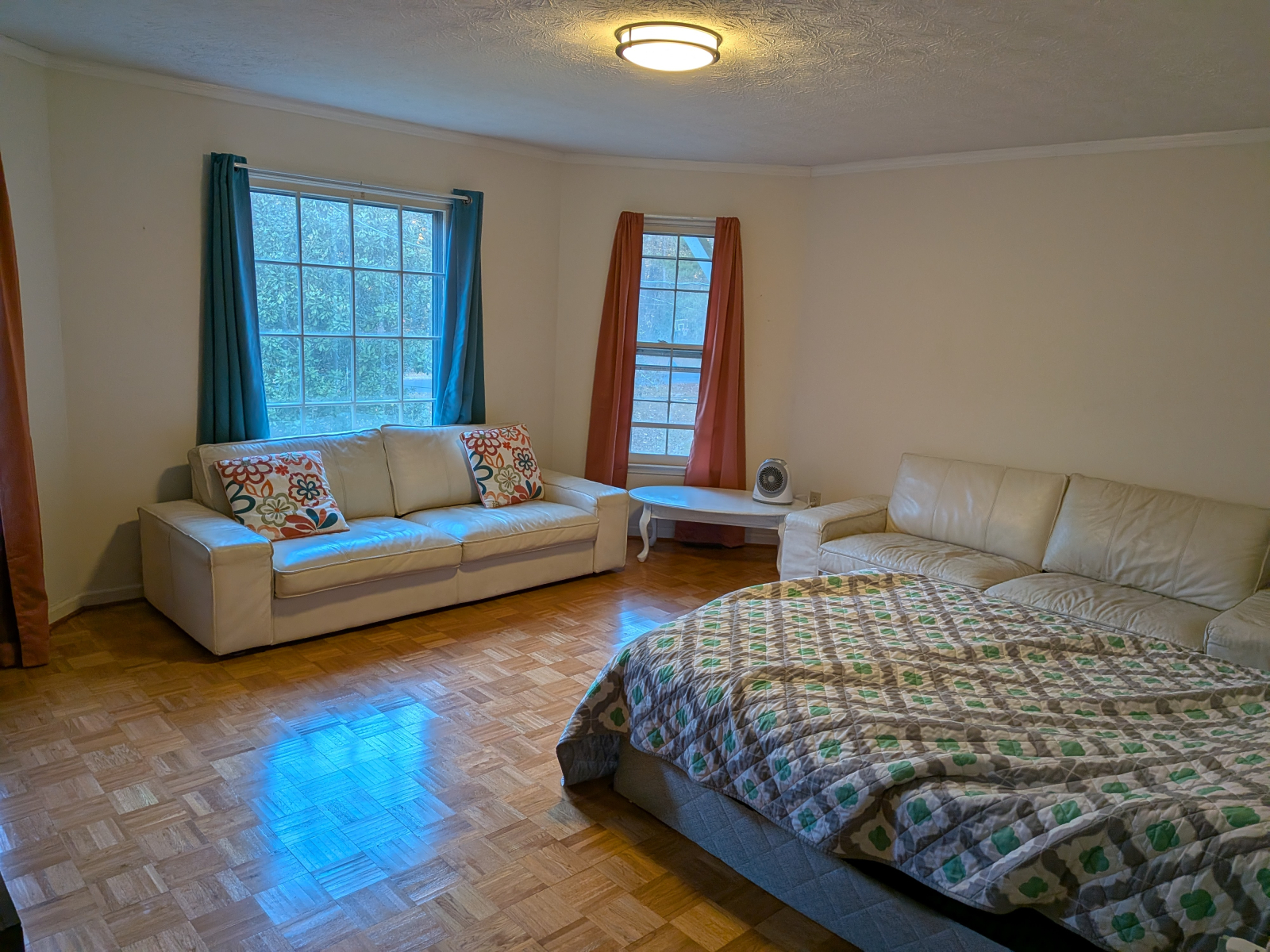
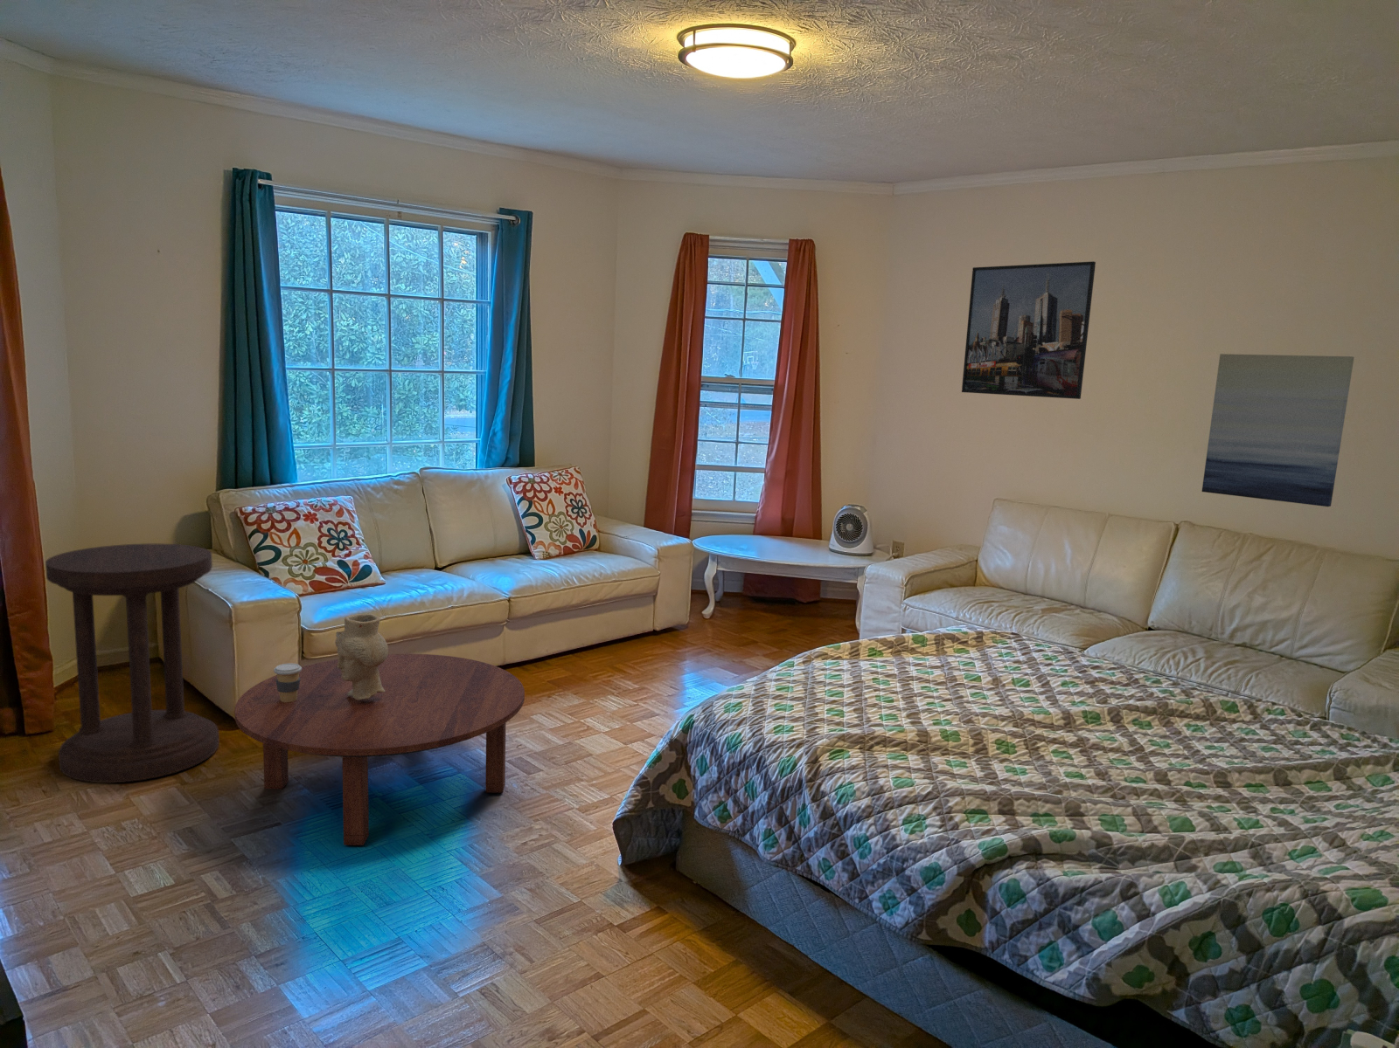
+ decorative vase [334,613,389,700]
+ coffee table [234,653,525,847]
+ coffee cup [273,663,303,702]
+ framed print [961,260,1096,400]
+ side table [44,543,220,784]
+ wall art [1201,353,1355,507]
